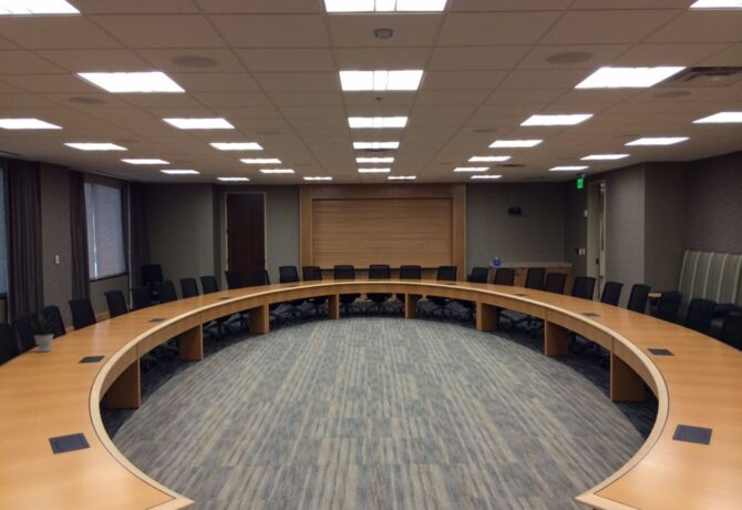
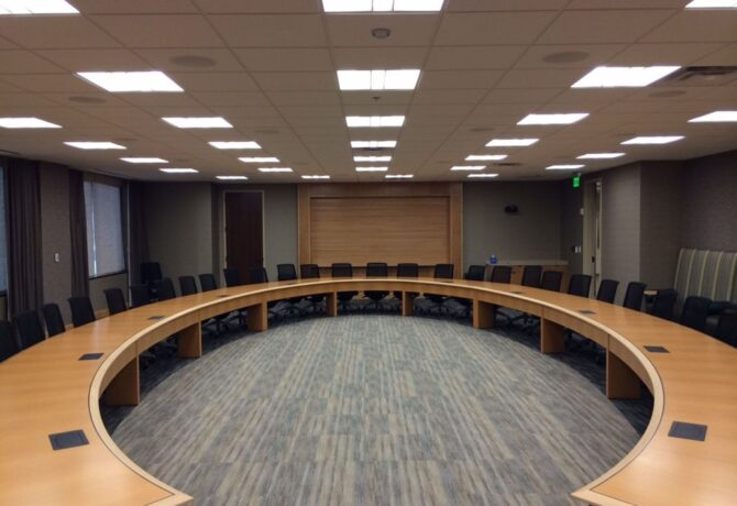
- potted plant [30,316,59,354]
